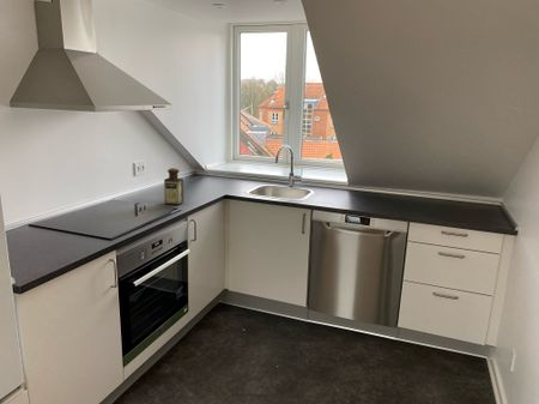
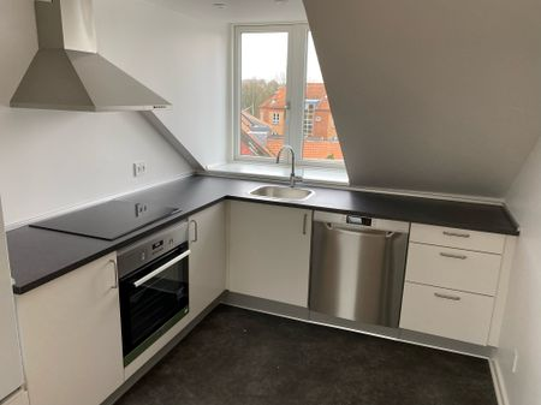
- bottle [163,167,184,206]
